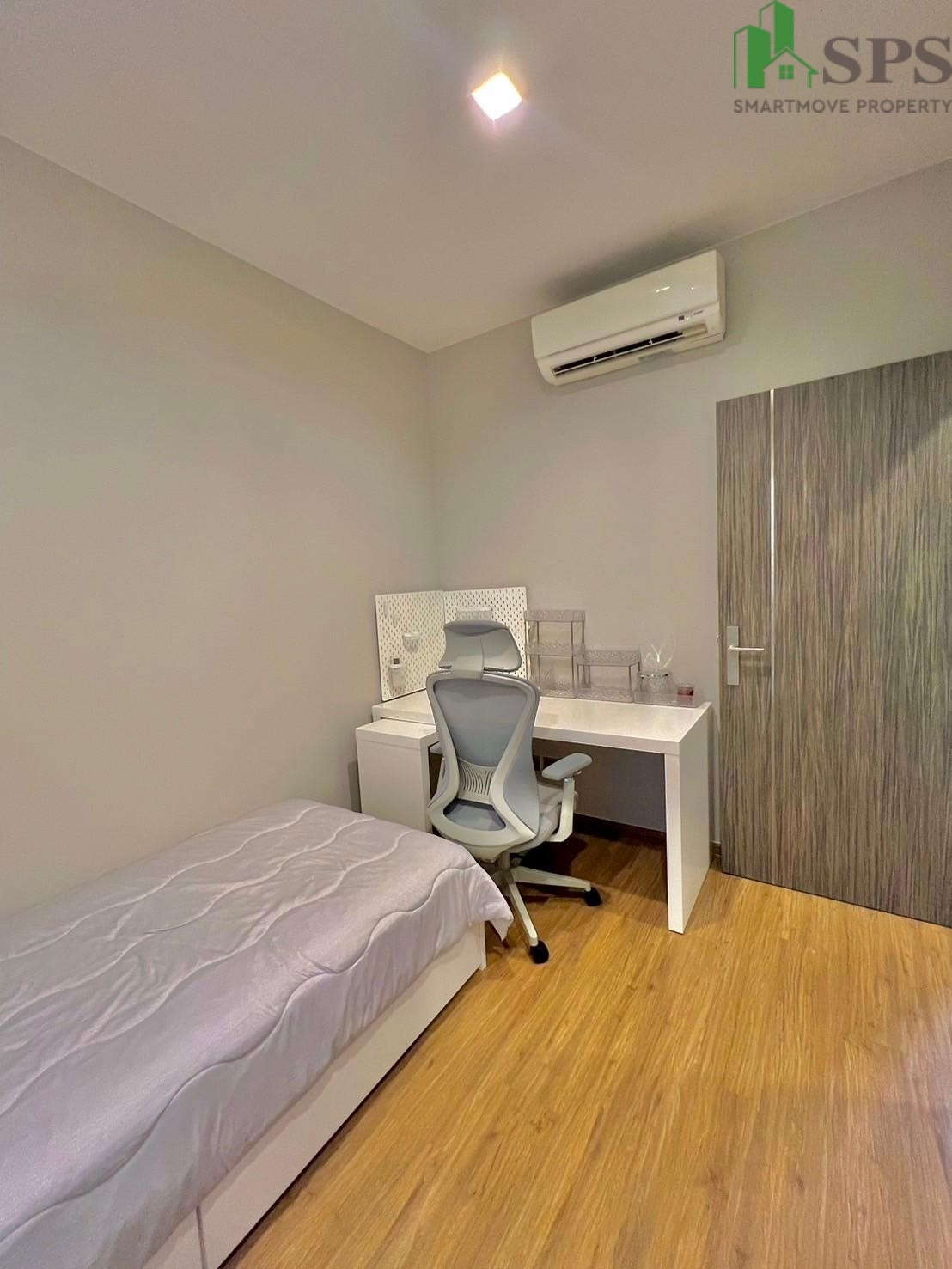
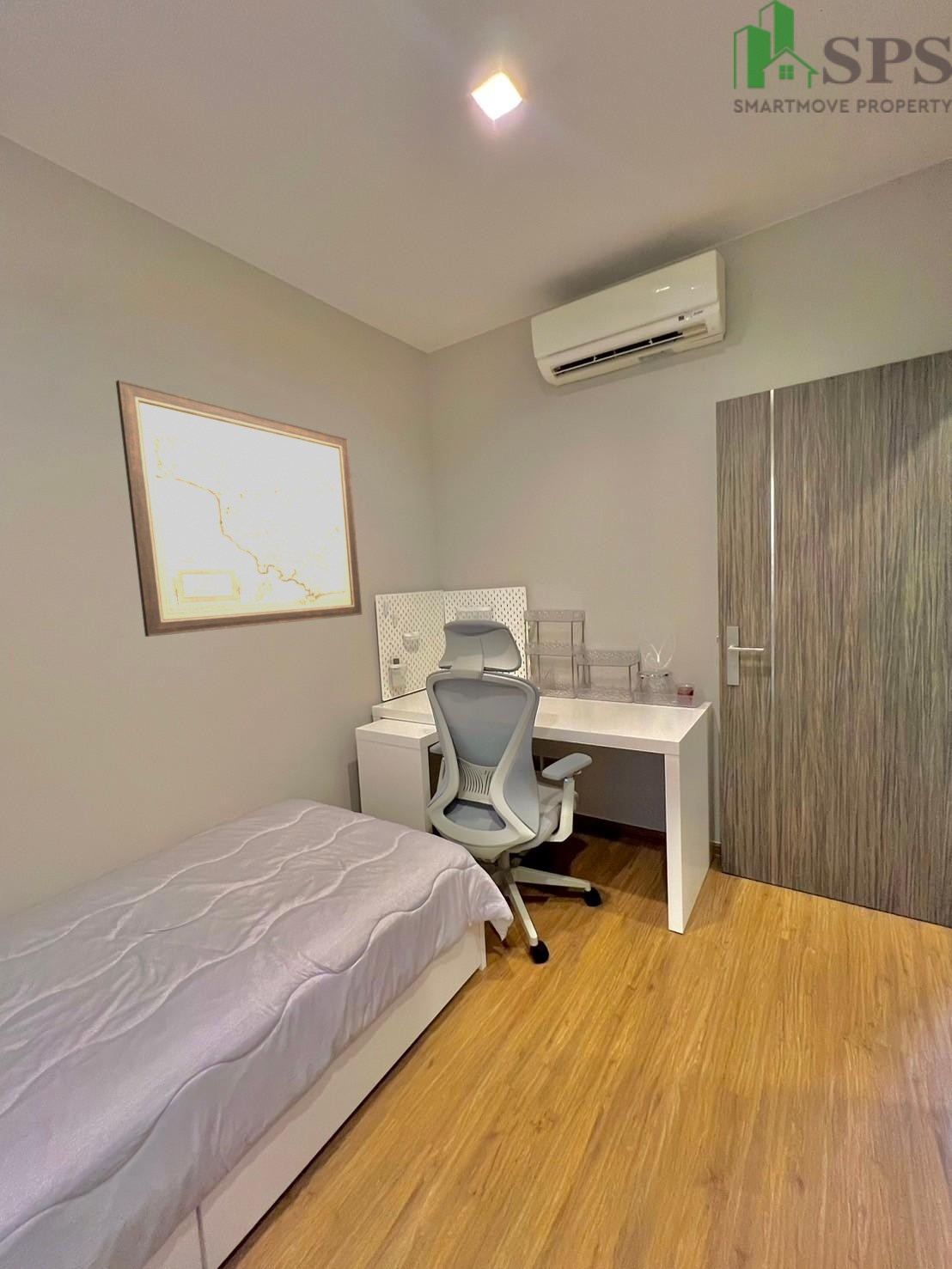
+ wall art [115,379,363,638]
